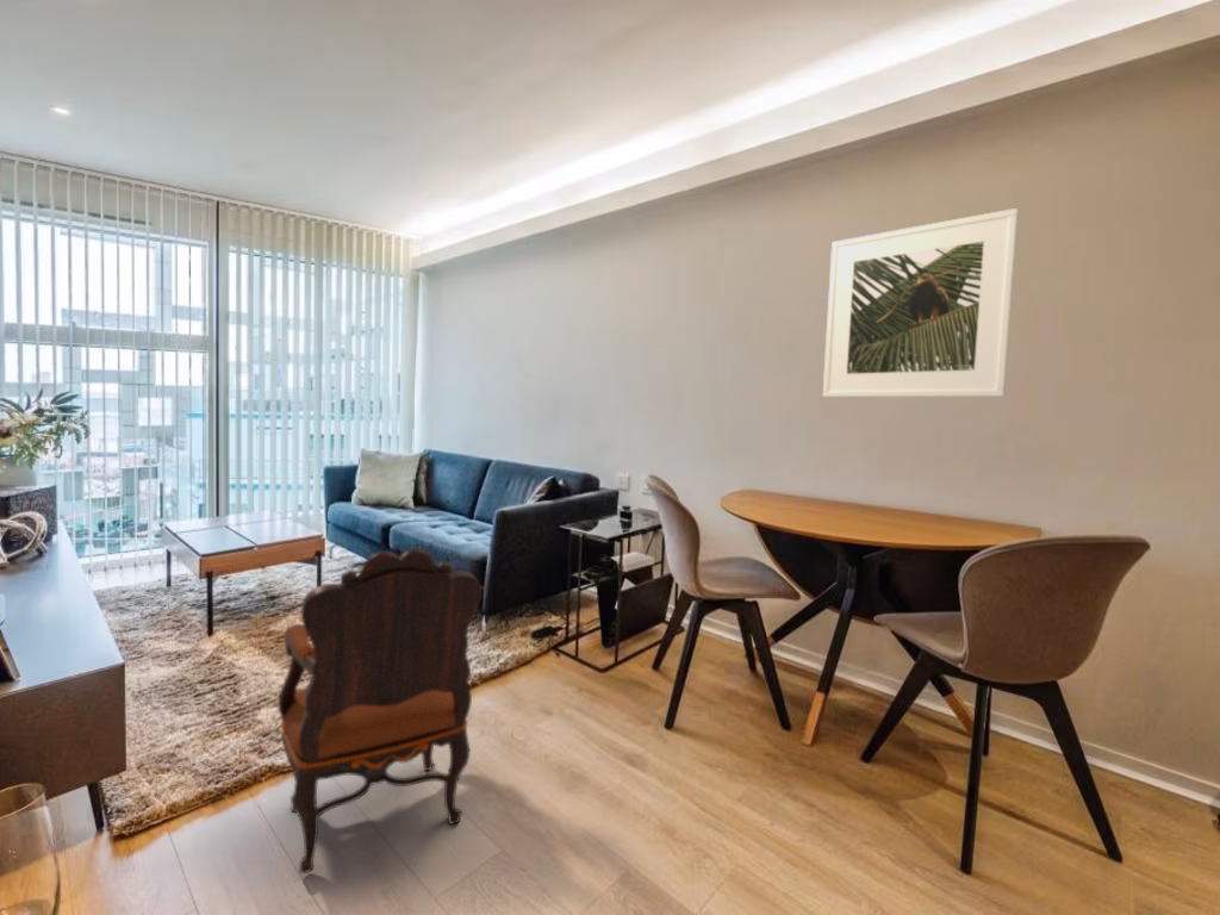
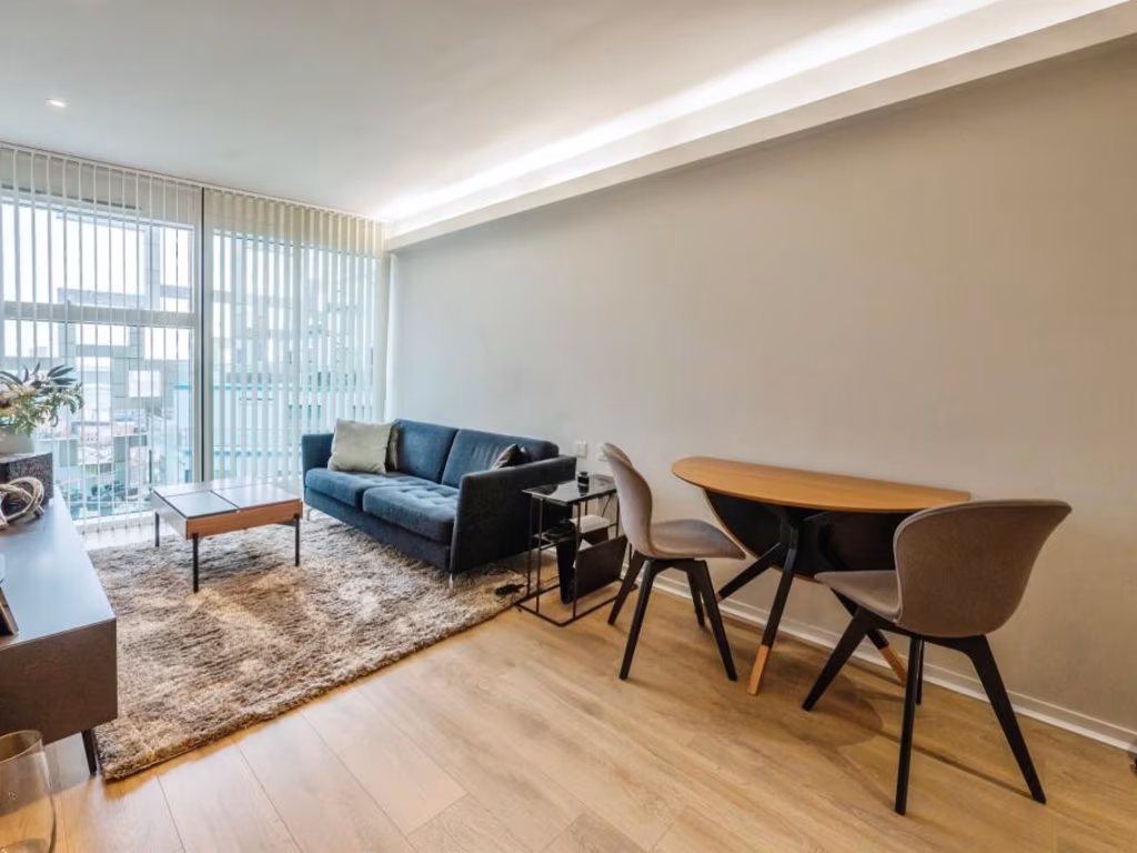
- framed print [822,207,1020,398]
- armchair [276,548,483,874]
